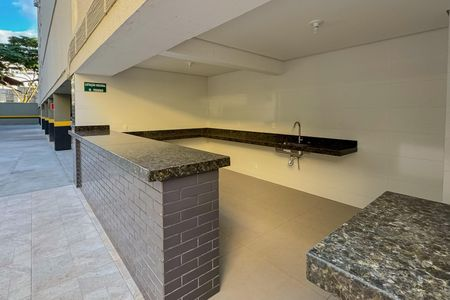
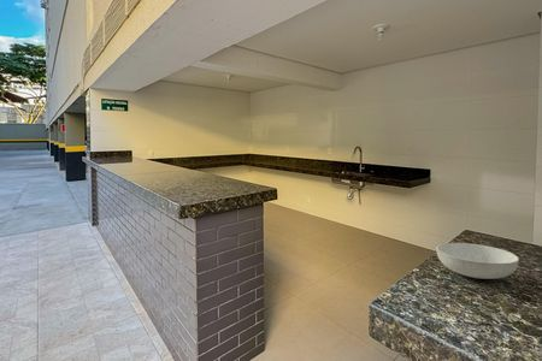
+ serving bowl [435,242,520,280]
